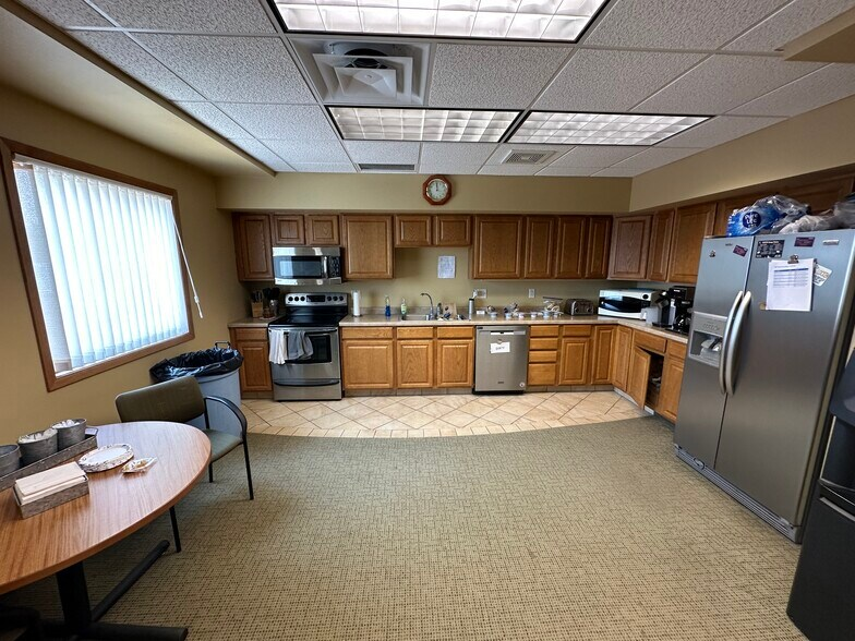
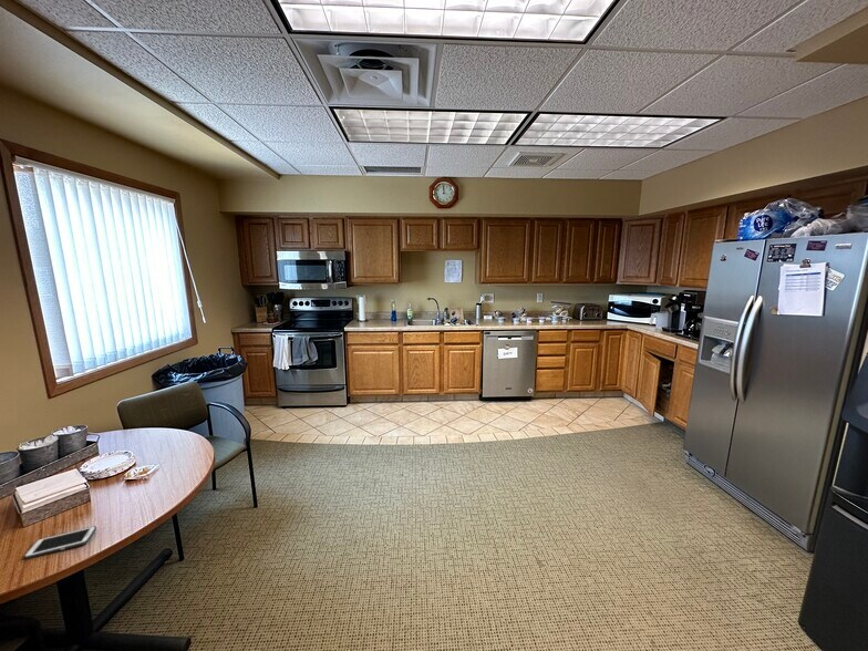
+ cell phone [22,525,97,560]
